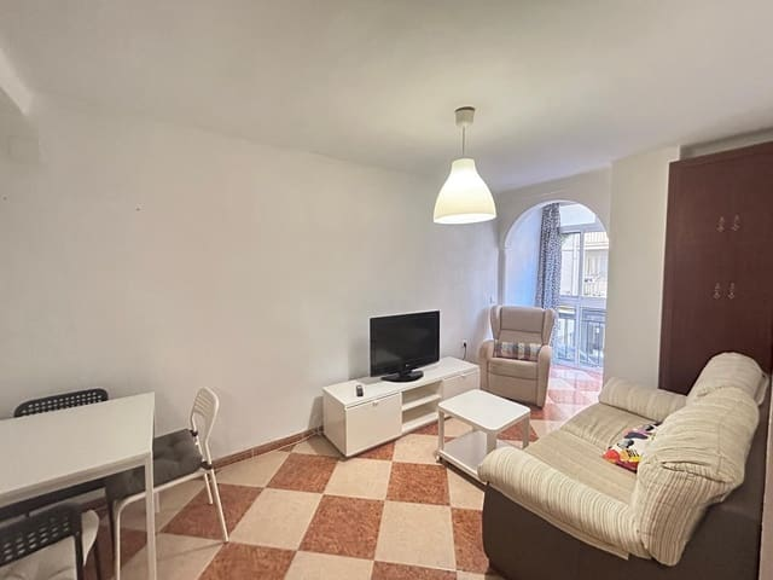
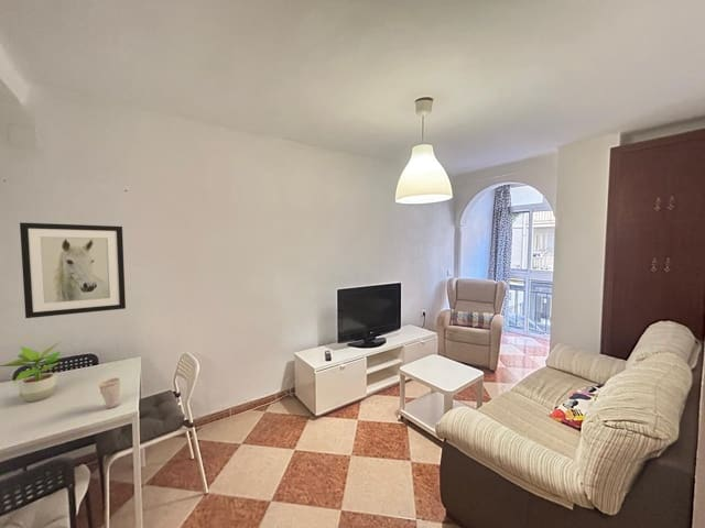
+ potted plant [0,341,62,403]
+ cup [97,376,121,409]
+ wall art [19,221,127,319]
